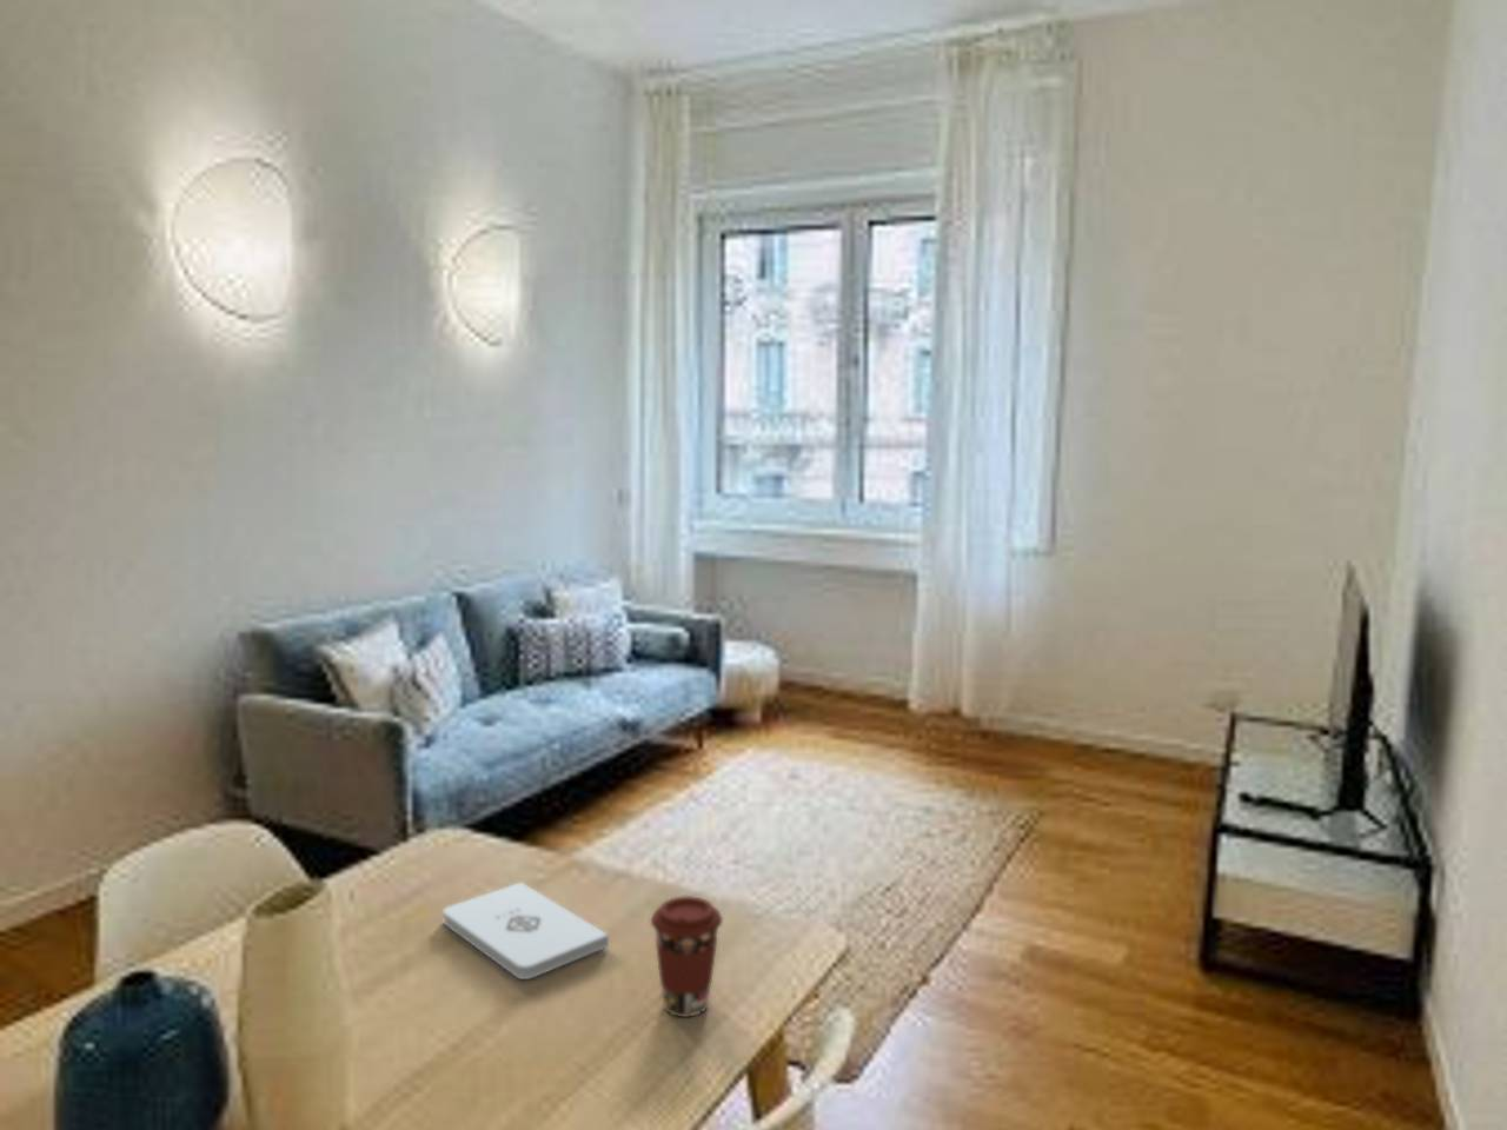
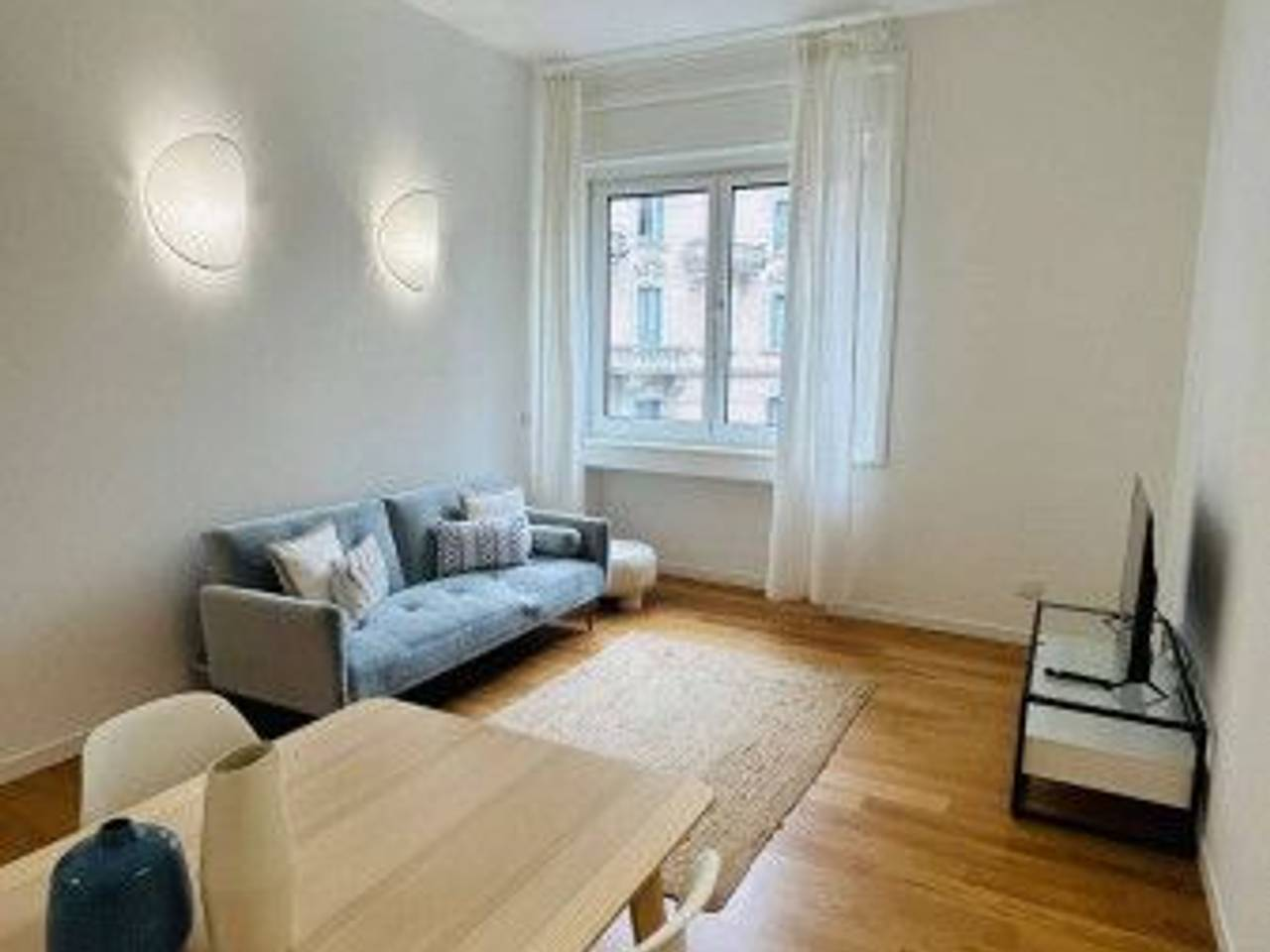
- coffee cup [650,895,724,1018]
- notepad [441,881,610,980]
